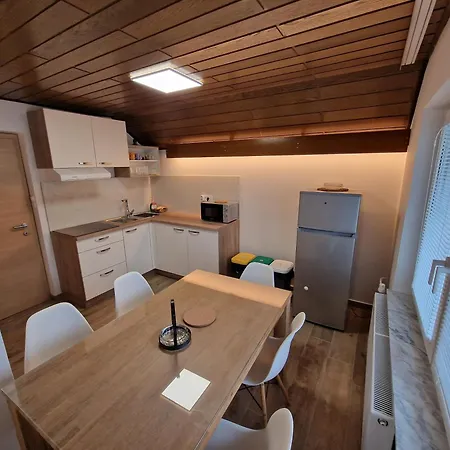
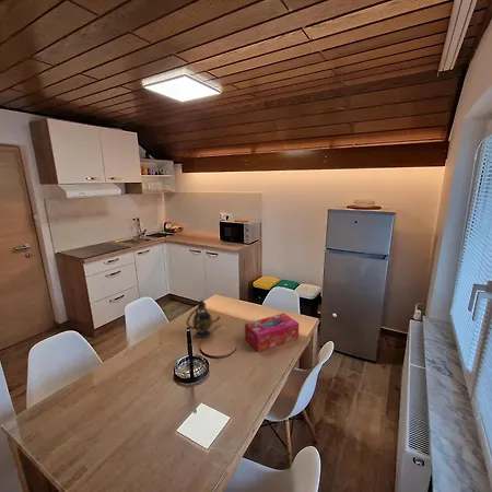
+ tissue box [244,312,300,353]
+ teapot [186,298,222,339]
